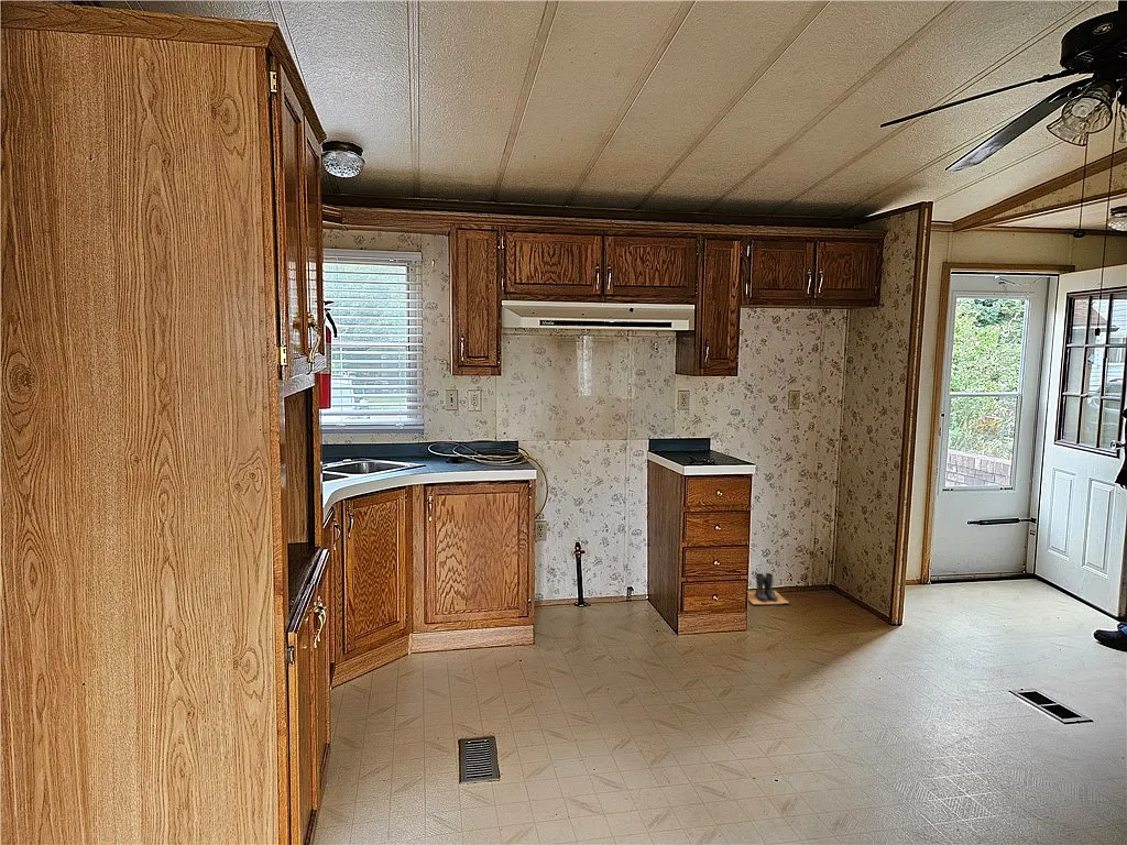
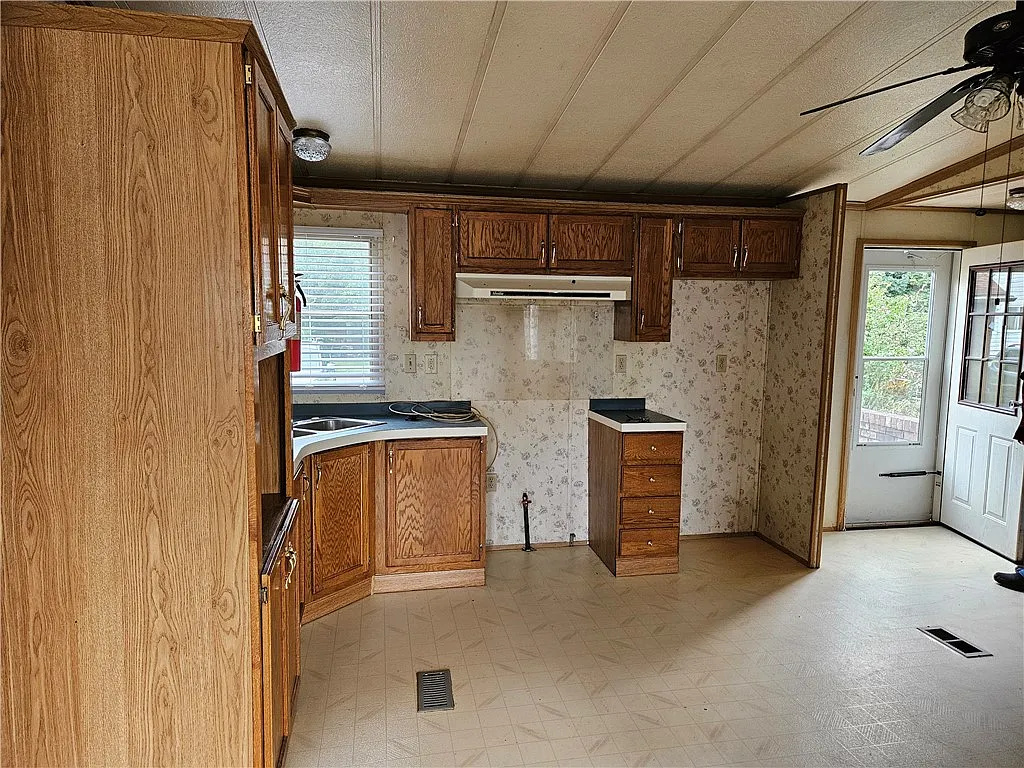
- boots [747,572,790,606]
